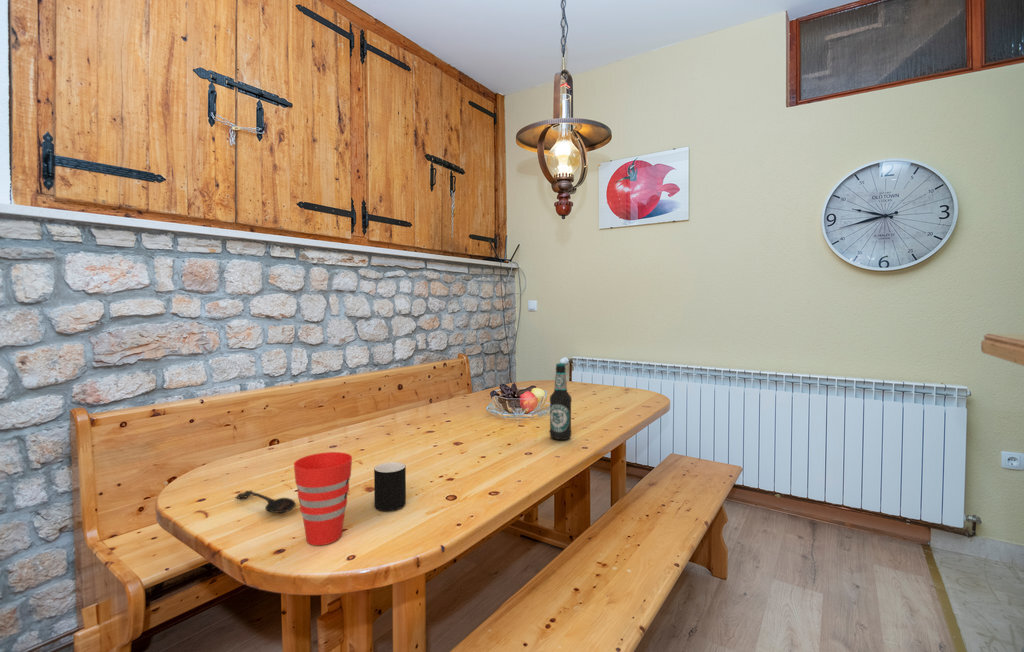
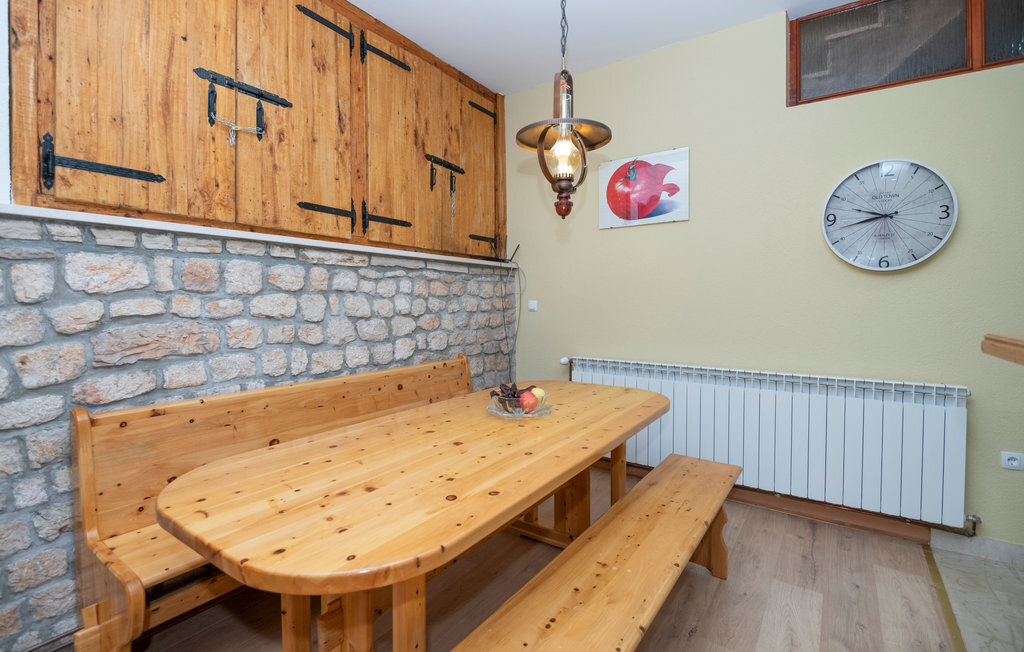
- cup [373,461,407,512]
- cup [293,451,353,546]
- spoon [235,489,297,514]
- bottle [549,362,573,441]
